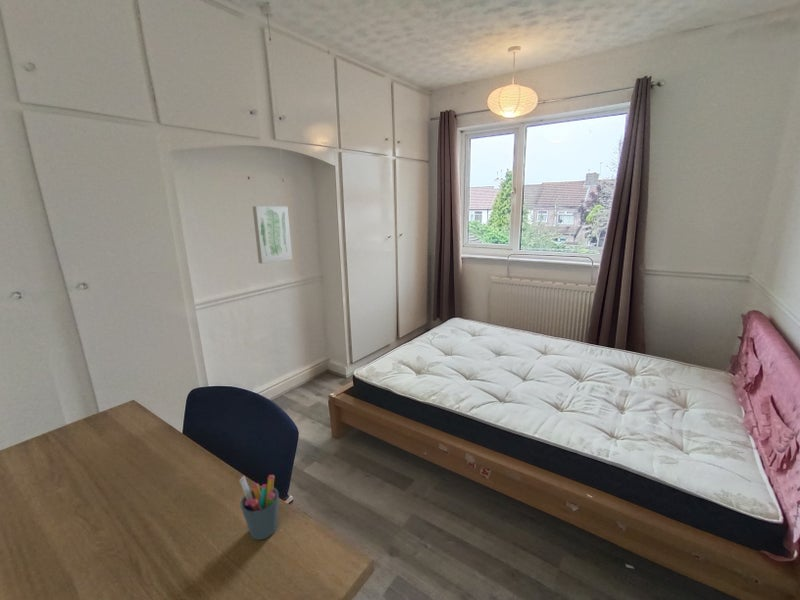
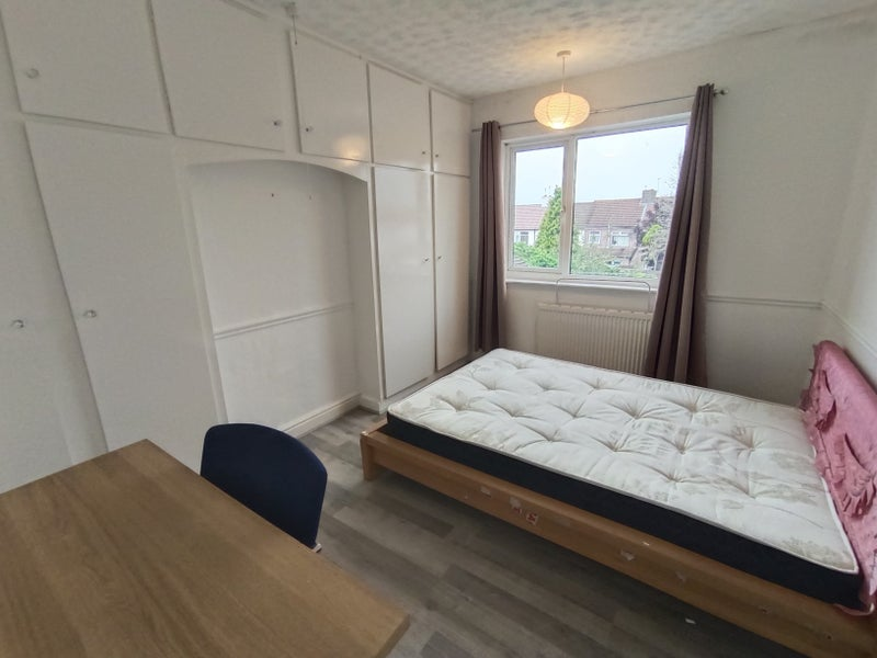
- wall art [252,205,293,264]
- pen holder [239,474,280,541]
